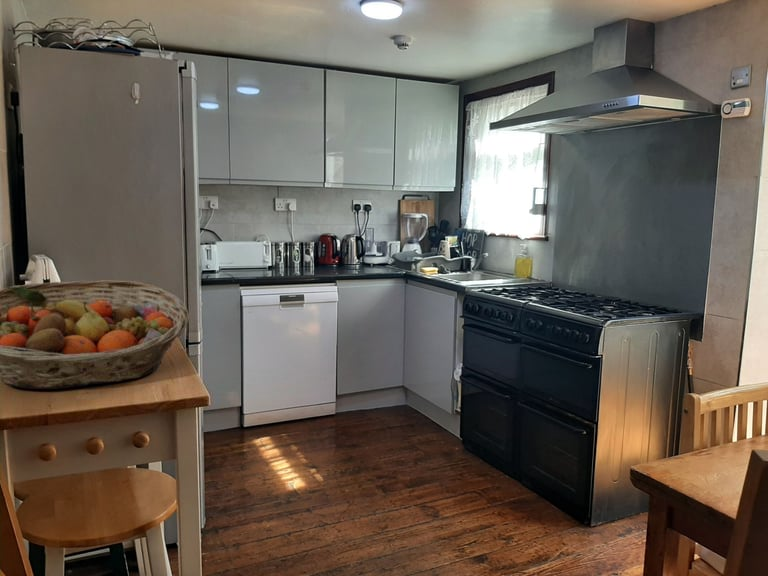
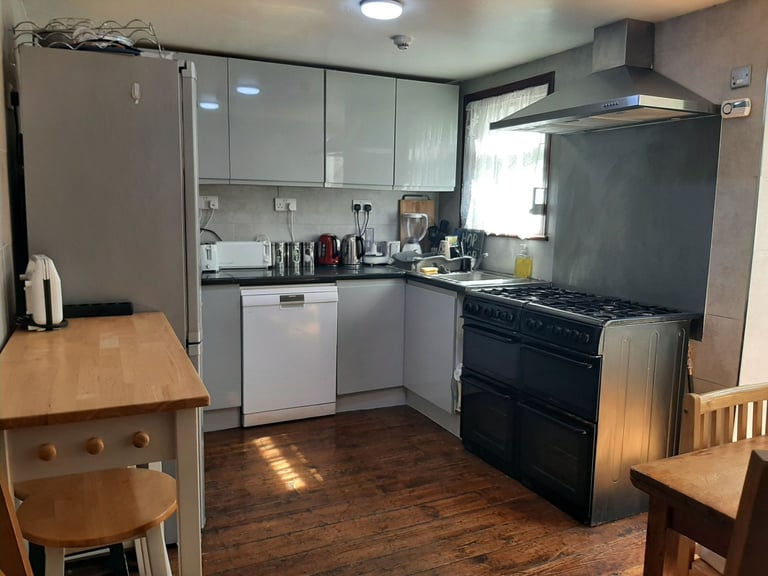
- fruit basket [0,279,190,390]
